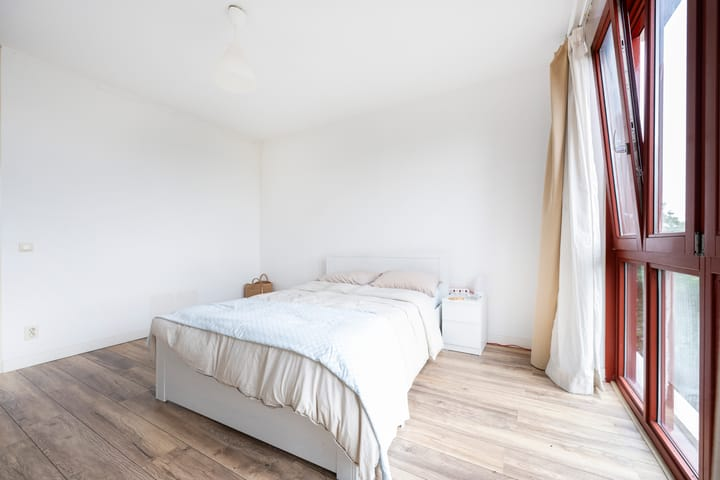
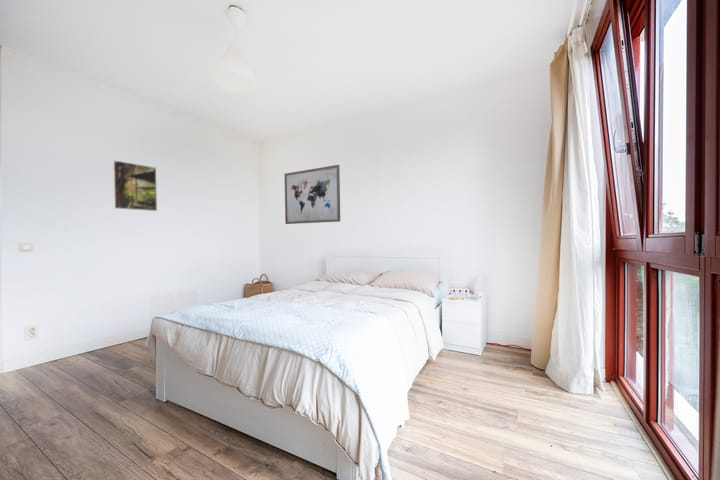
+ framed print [111,159,158,212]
+ wall art [284,164,341,225]
